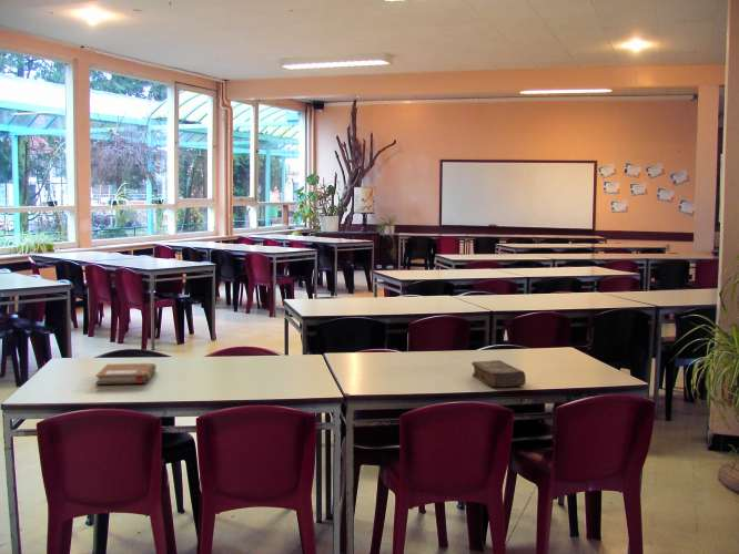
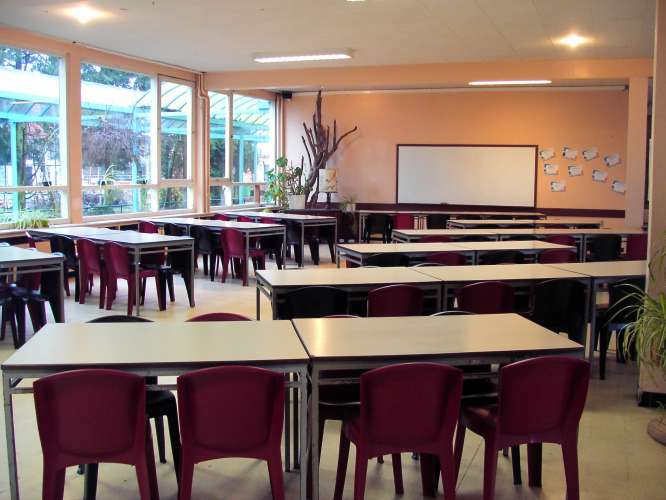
- notebook [94,362,158,386]
- book [470,359,527,388]
